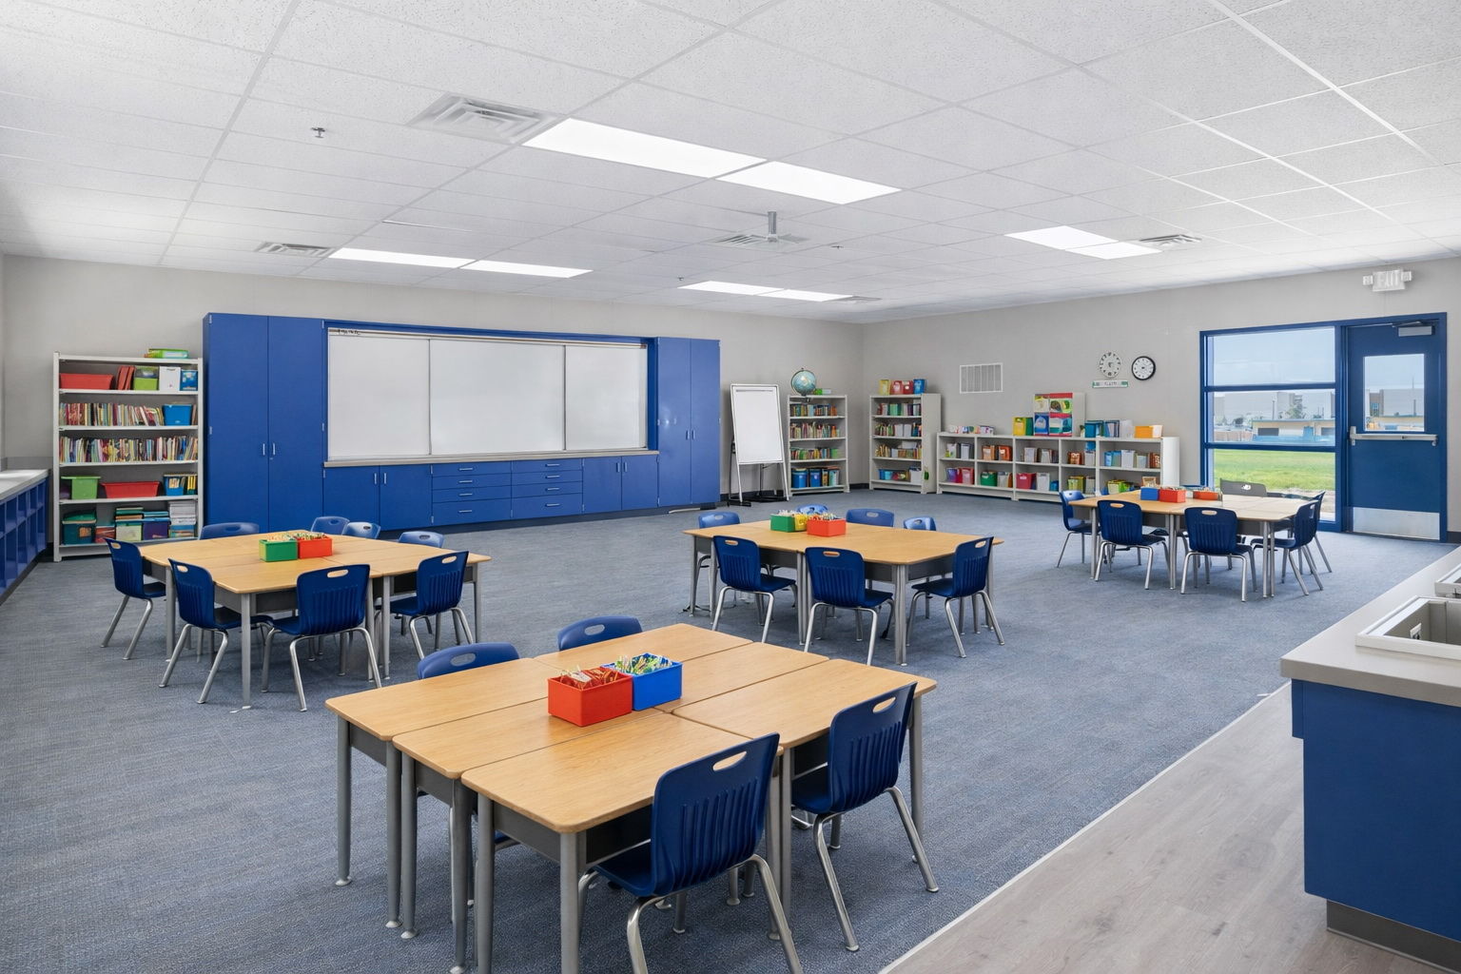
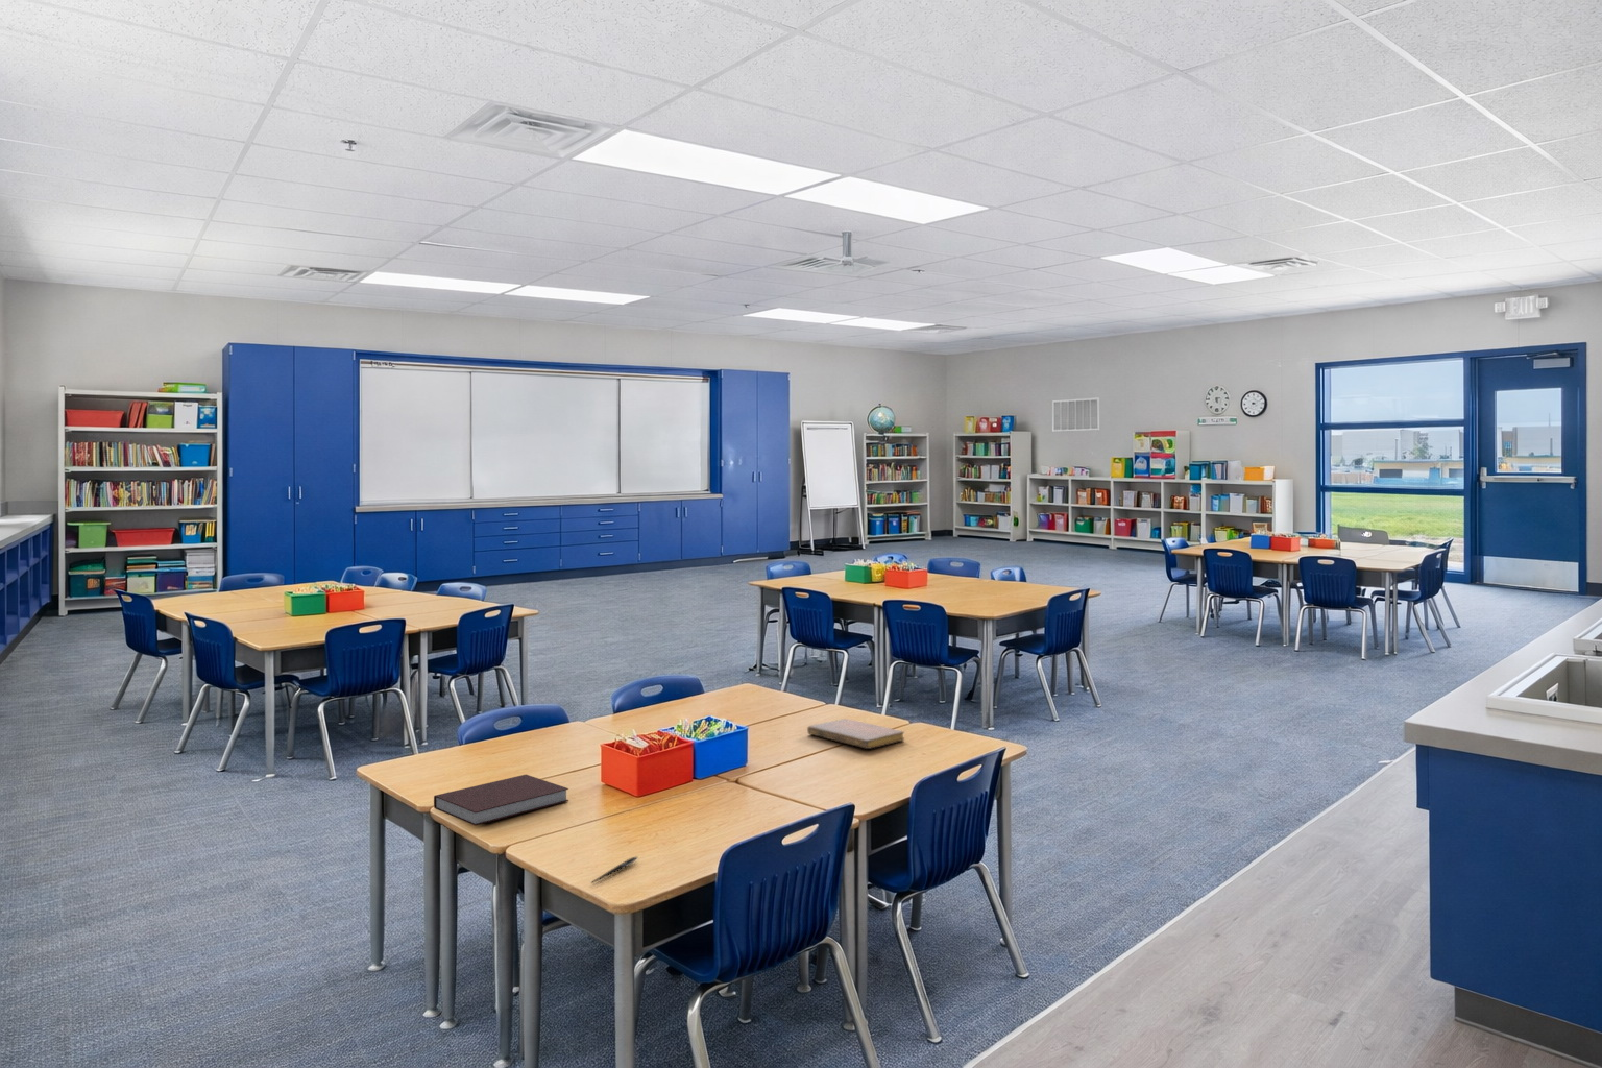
+ pen [590,856,639,884]
+ notebook [433,774,570,826]
+ notebook [806,718,906,750]
